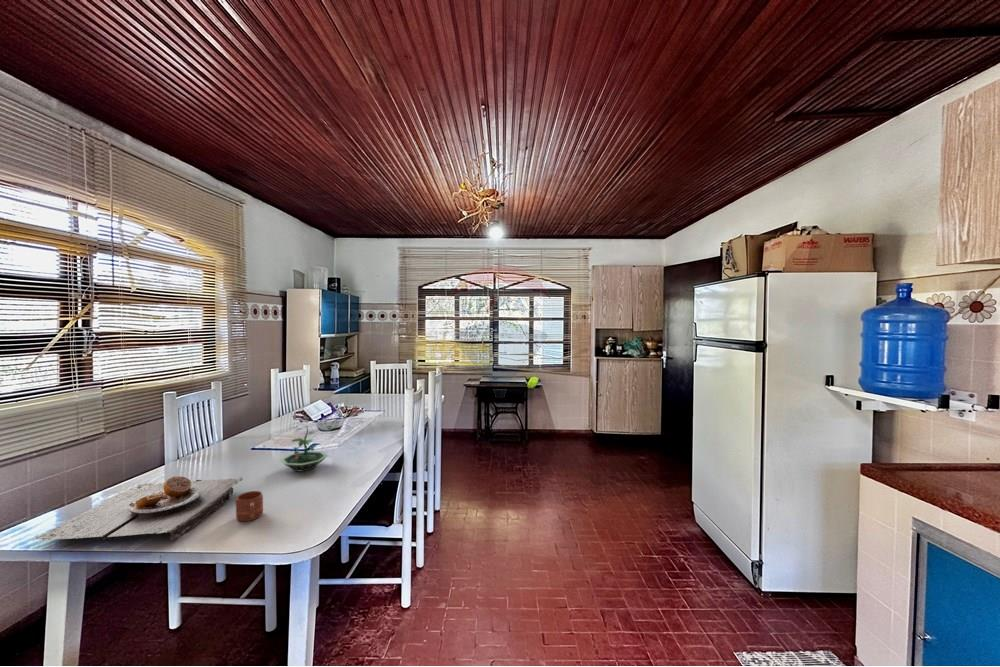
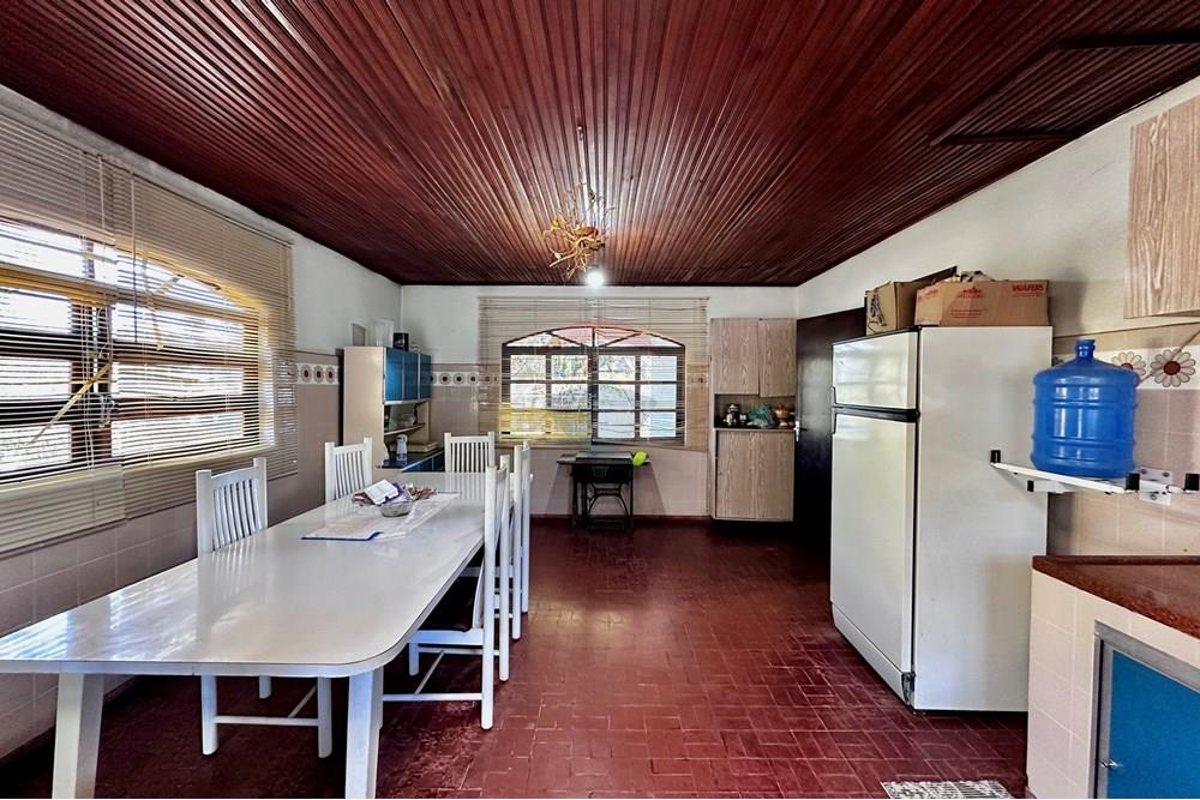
- mug [235,490,264,522]
- terrarium [279,425,329,473]
- plate [32,475,243,542]
